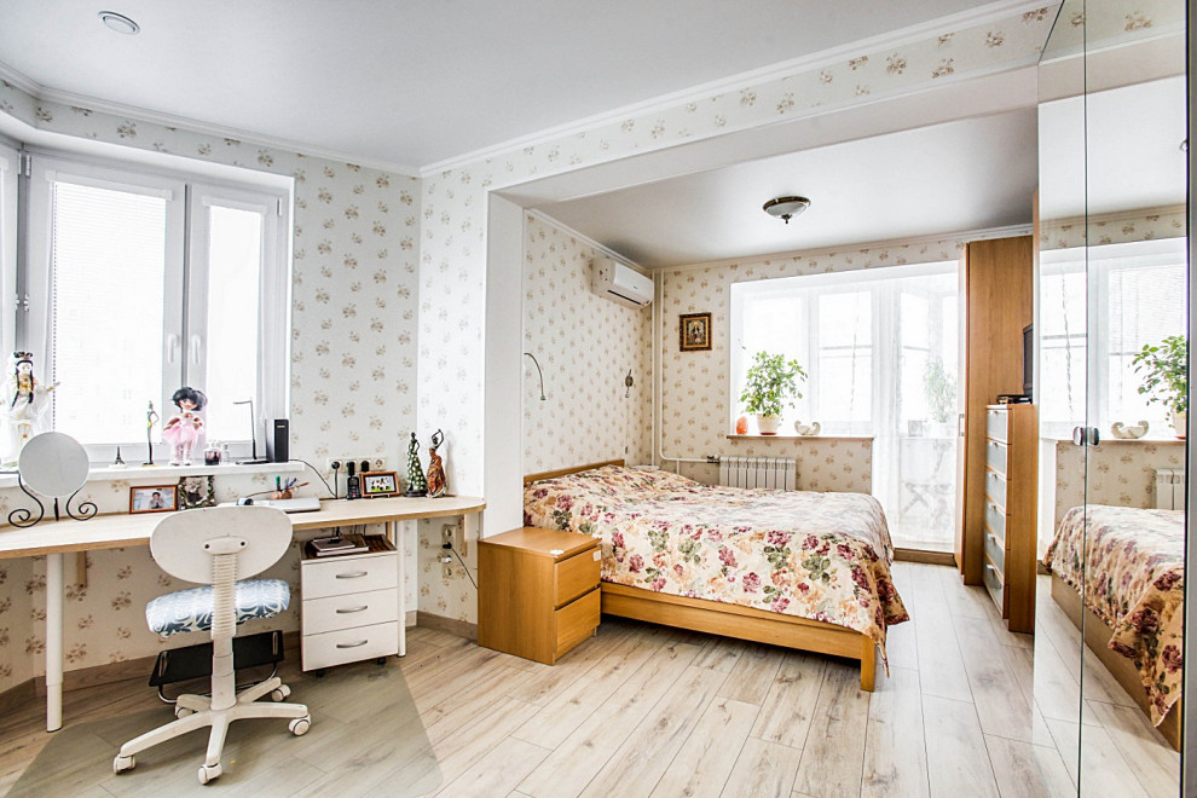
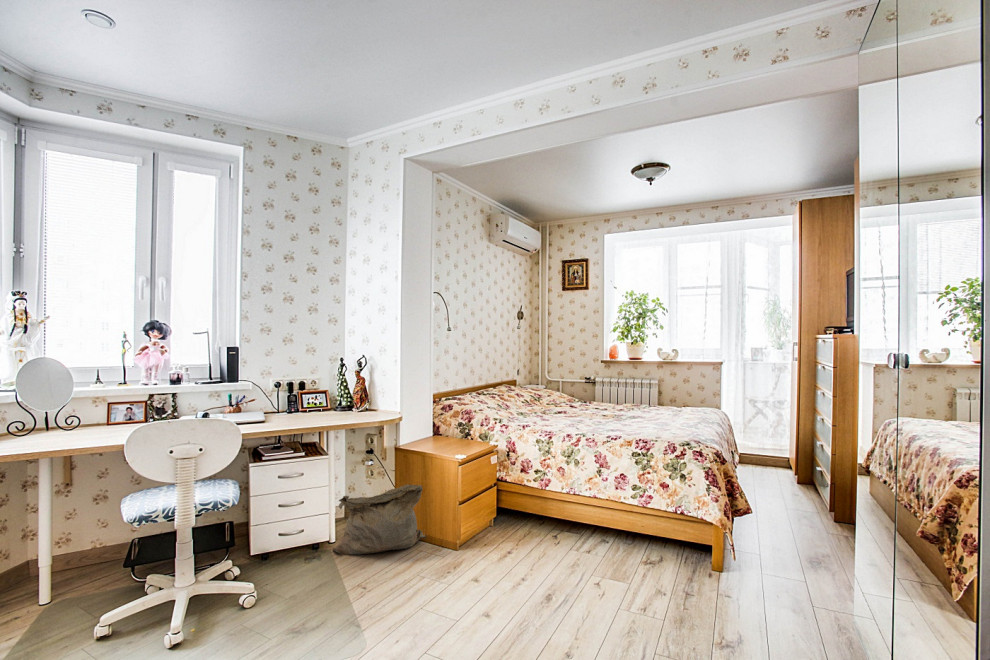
+ bag [332,484,427,556]
